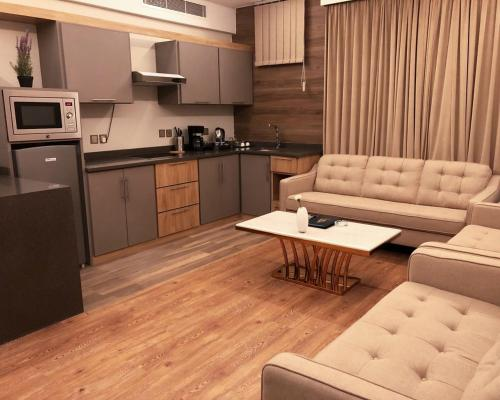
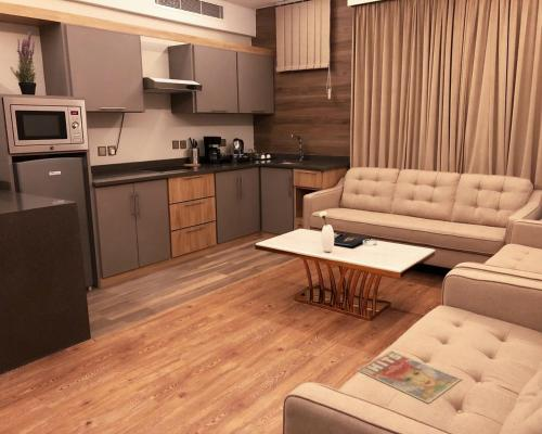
+ magazine [356,349,463,405]
